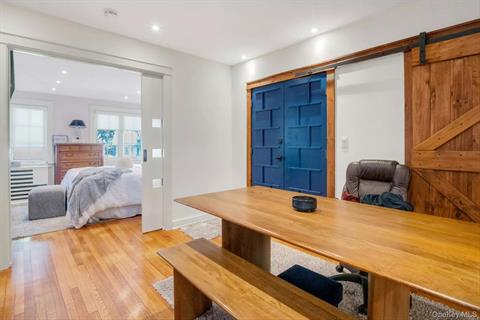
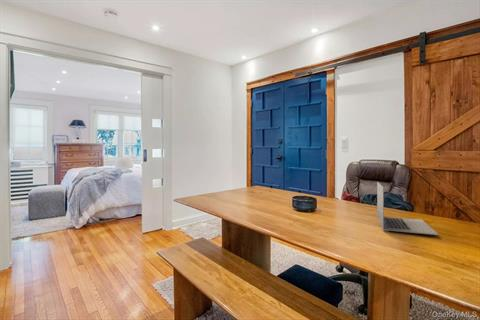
+ laptop [376,181,440,236]
